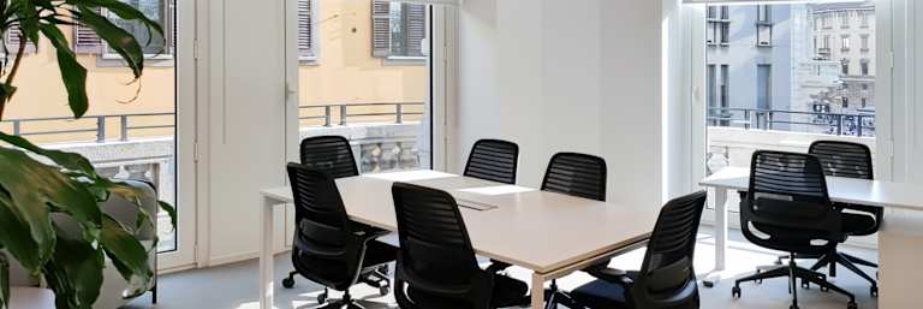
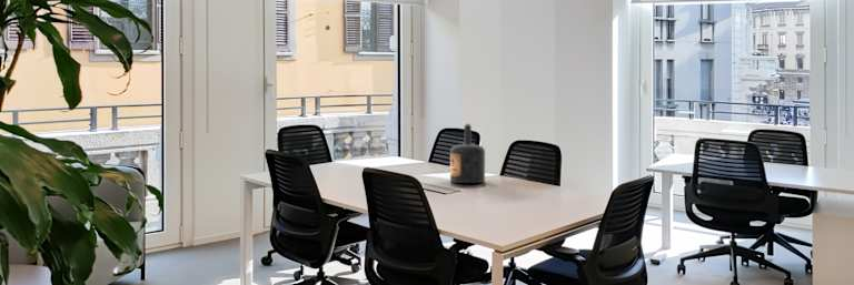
+ bottle [449,123,486,184]
